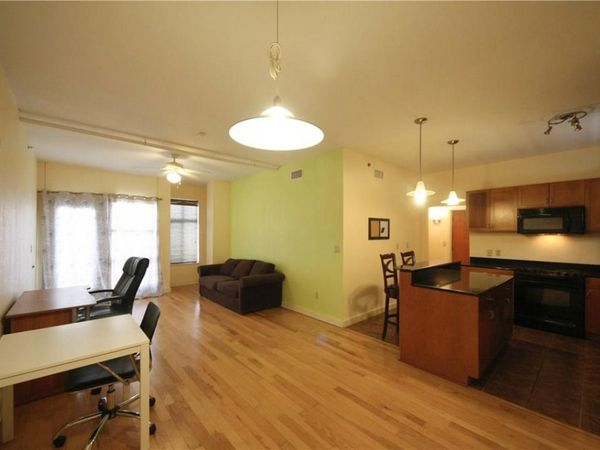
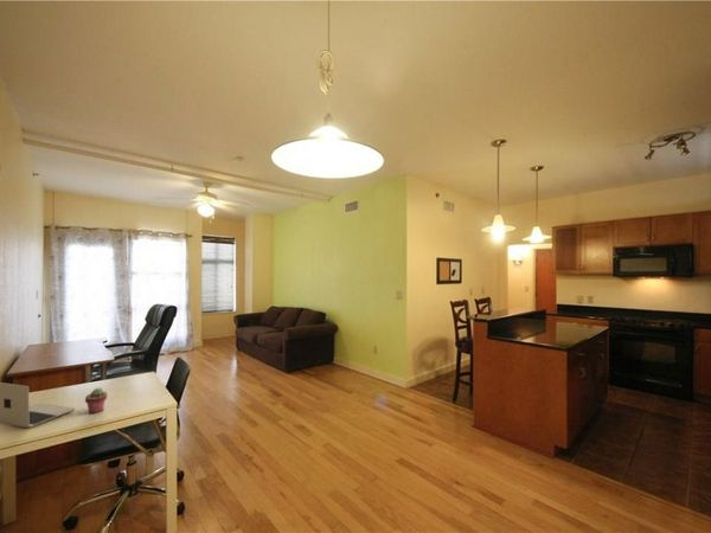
+ laptop [0,381,76,429]
+ potted succulent [84,386,109,415]
